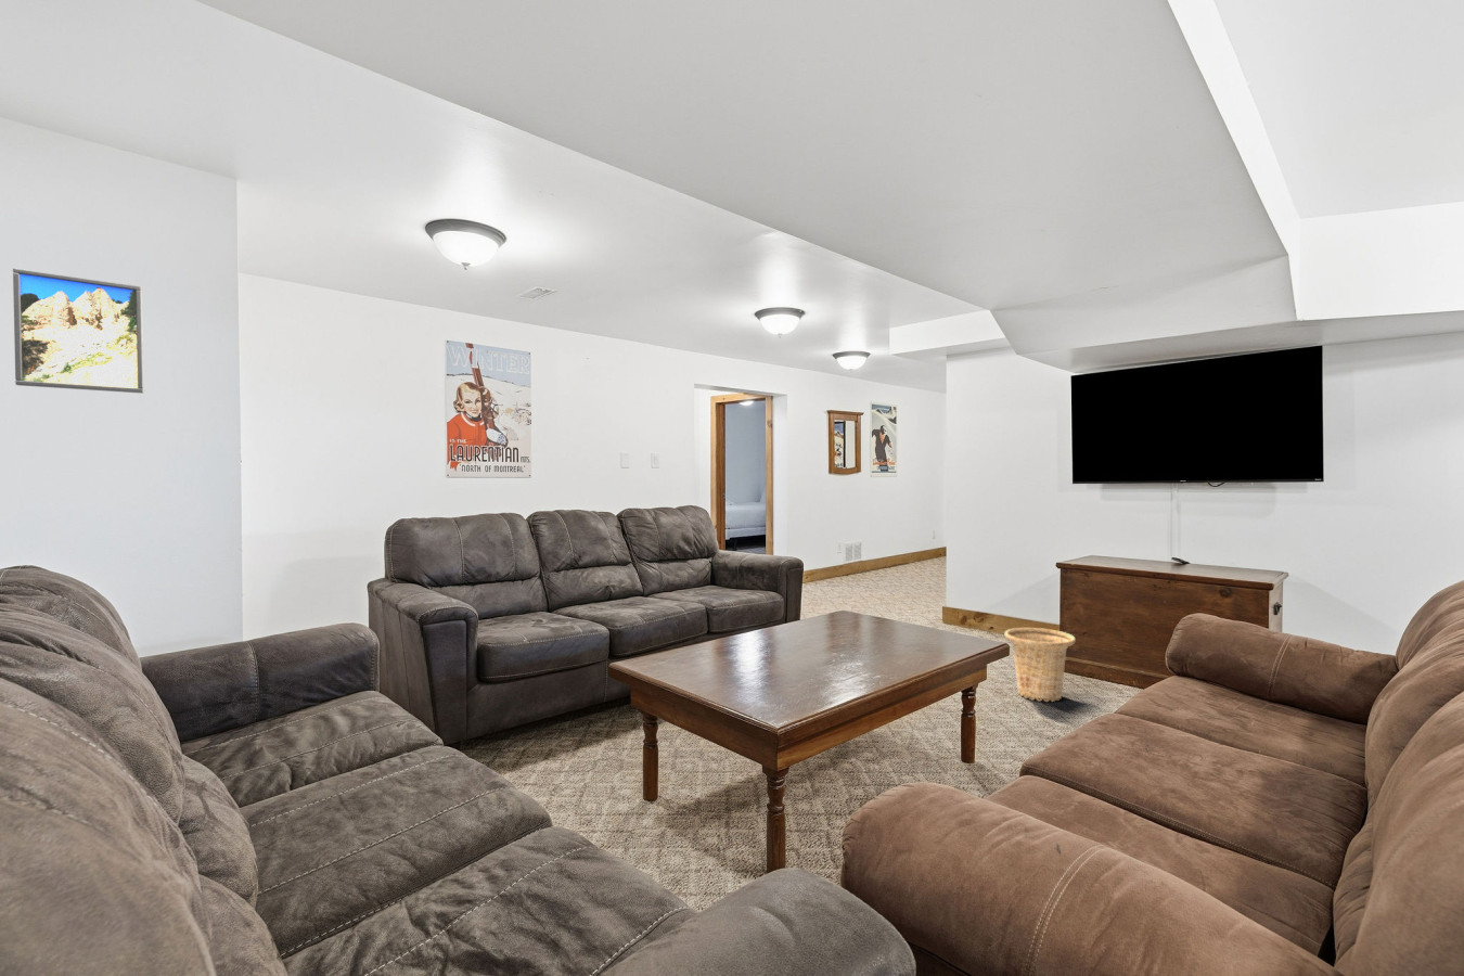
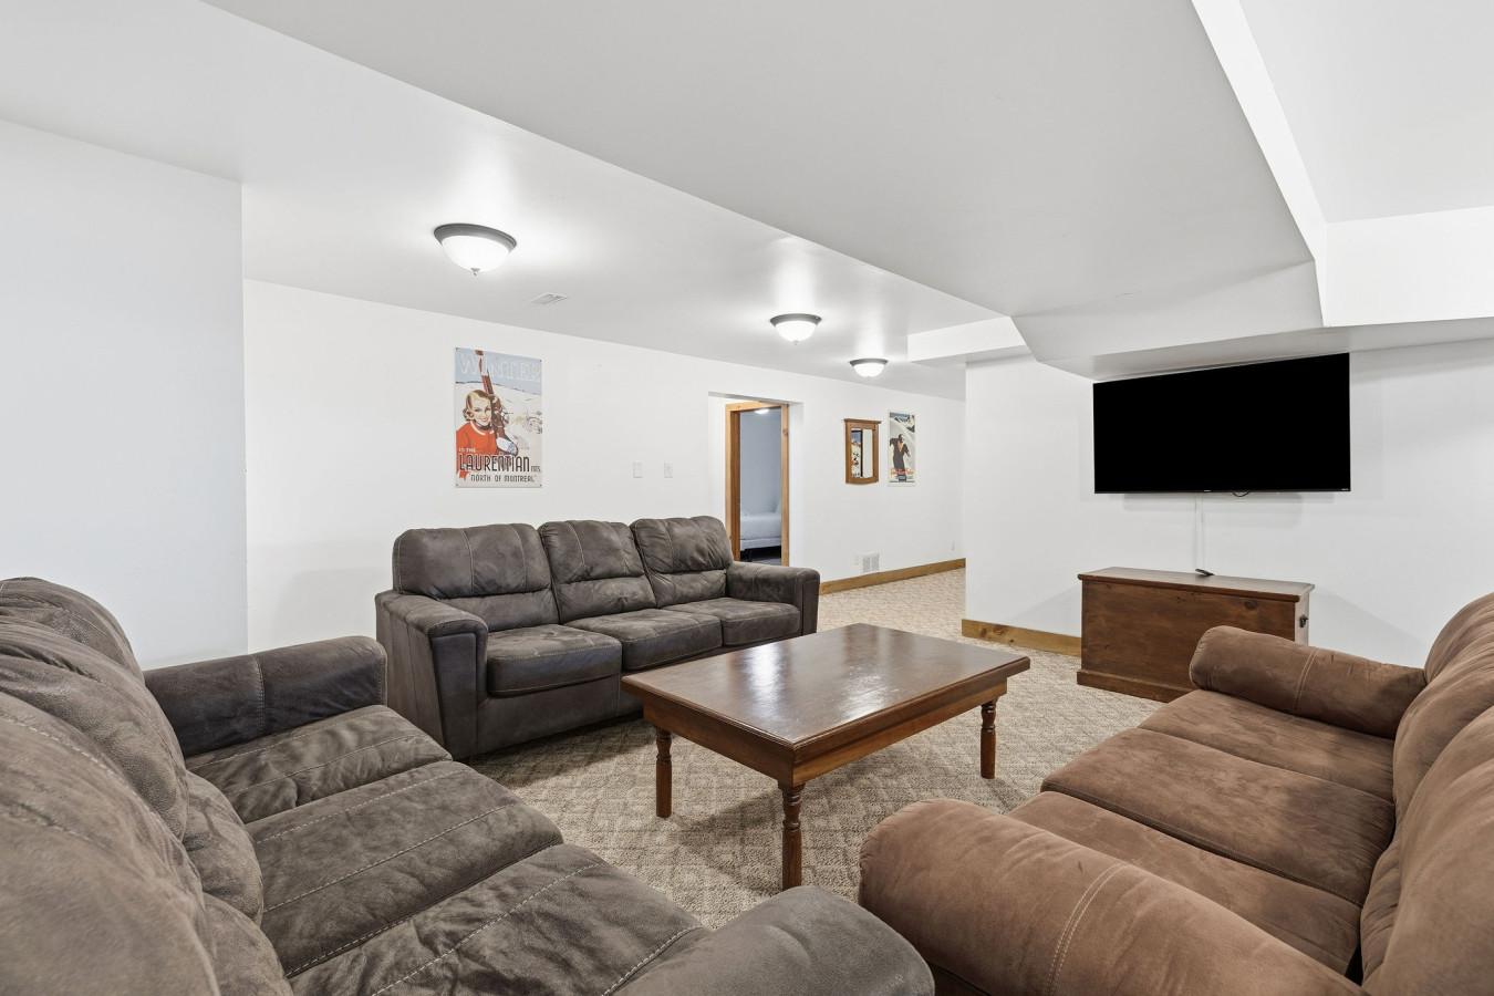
- basket [1003,626,1077,703]
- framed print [12,267,144,394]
